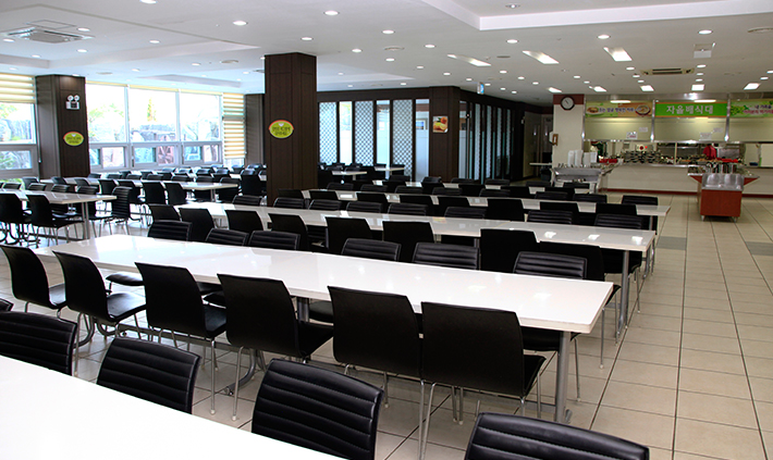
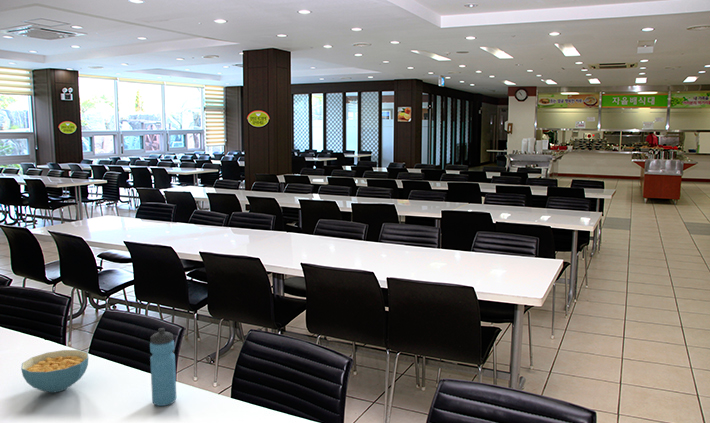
+ water bottle [149,327,177,407]
+ cereal bowl [20,349,89,393]
